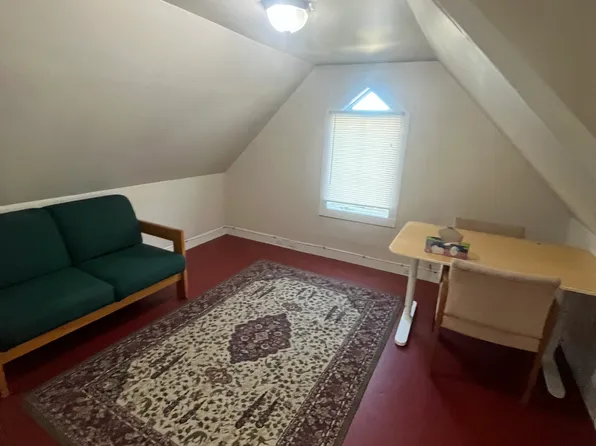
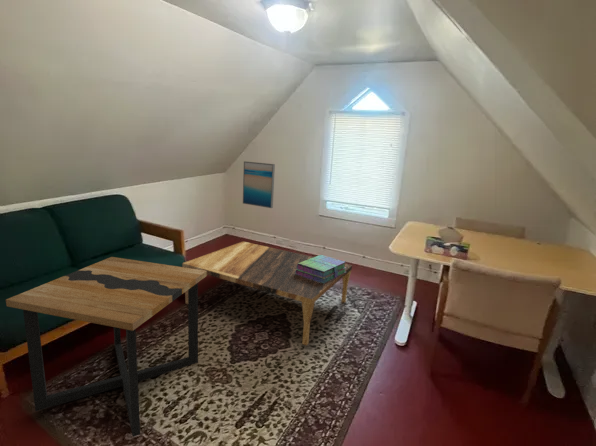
+ coffee table [181,241,353,346]
+ stack of books [295,254,346,284]
+ wall art [242,160,276,209]
+ side table [5,256,208,438]
